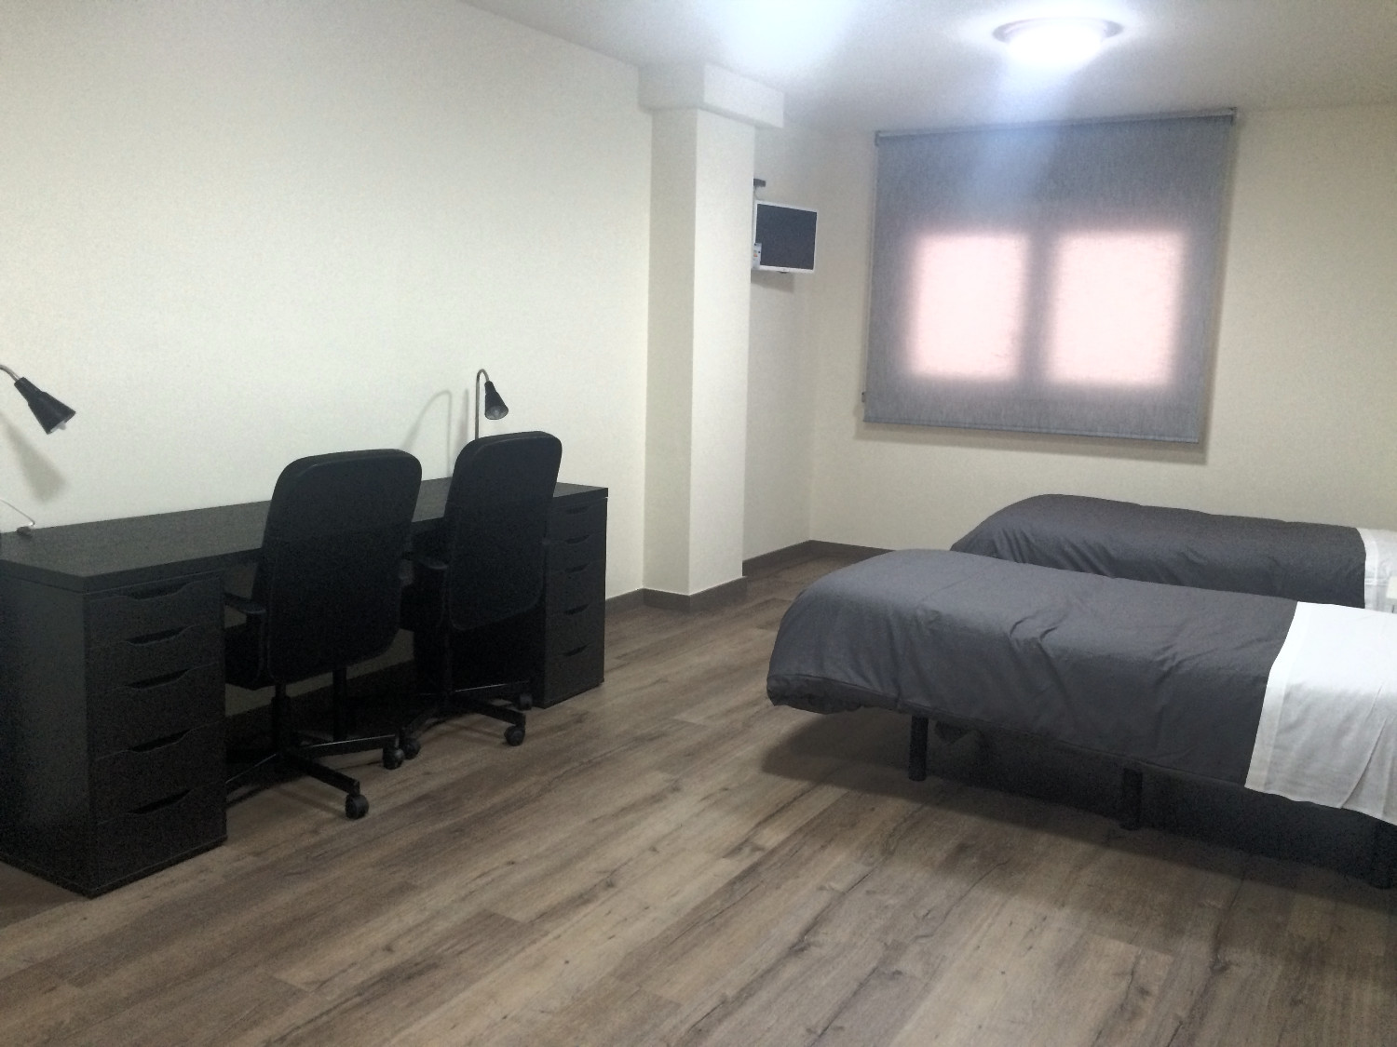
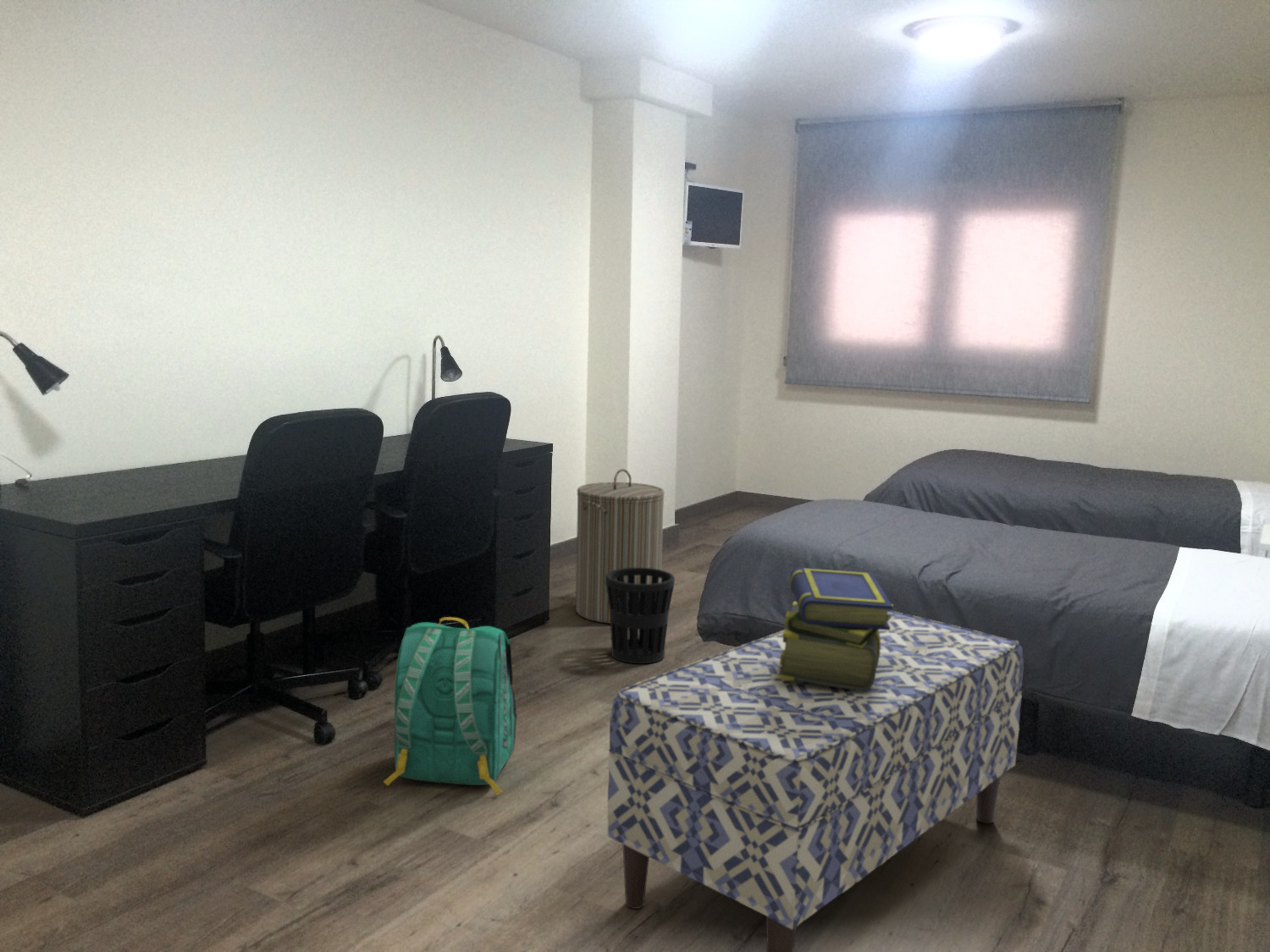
+ stack of books [778,567,894,691]
+ laundry hamper [575,468,665,625]
+ bench [607,609,1024,952]
+ backpack [383,616,518,796]
+ wastebasket [605,568,676,664]
